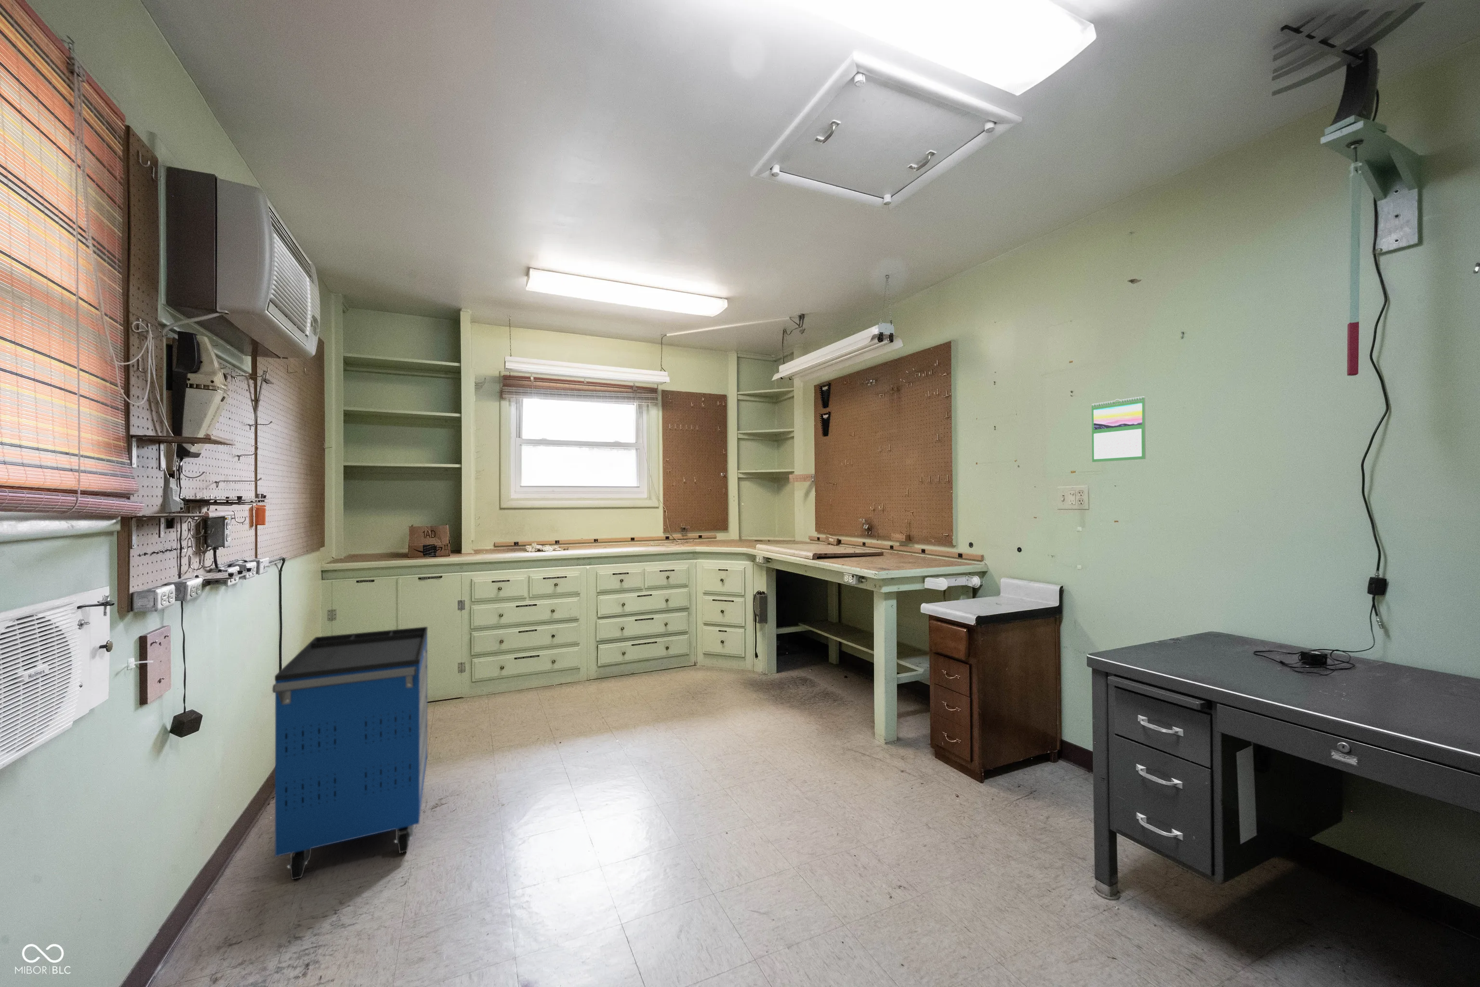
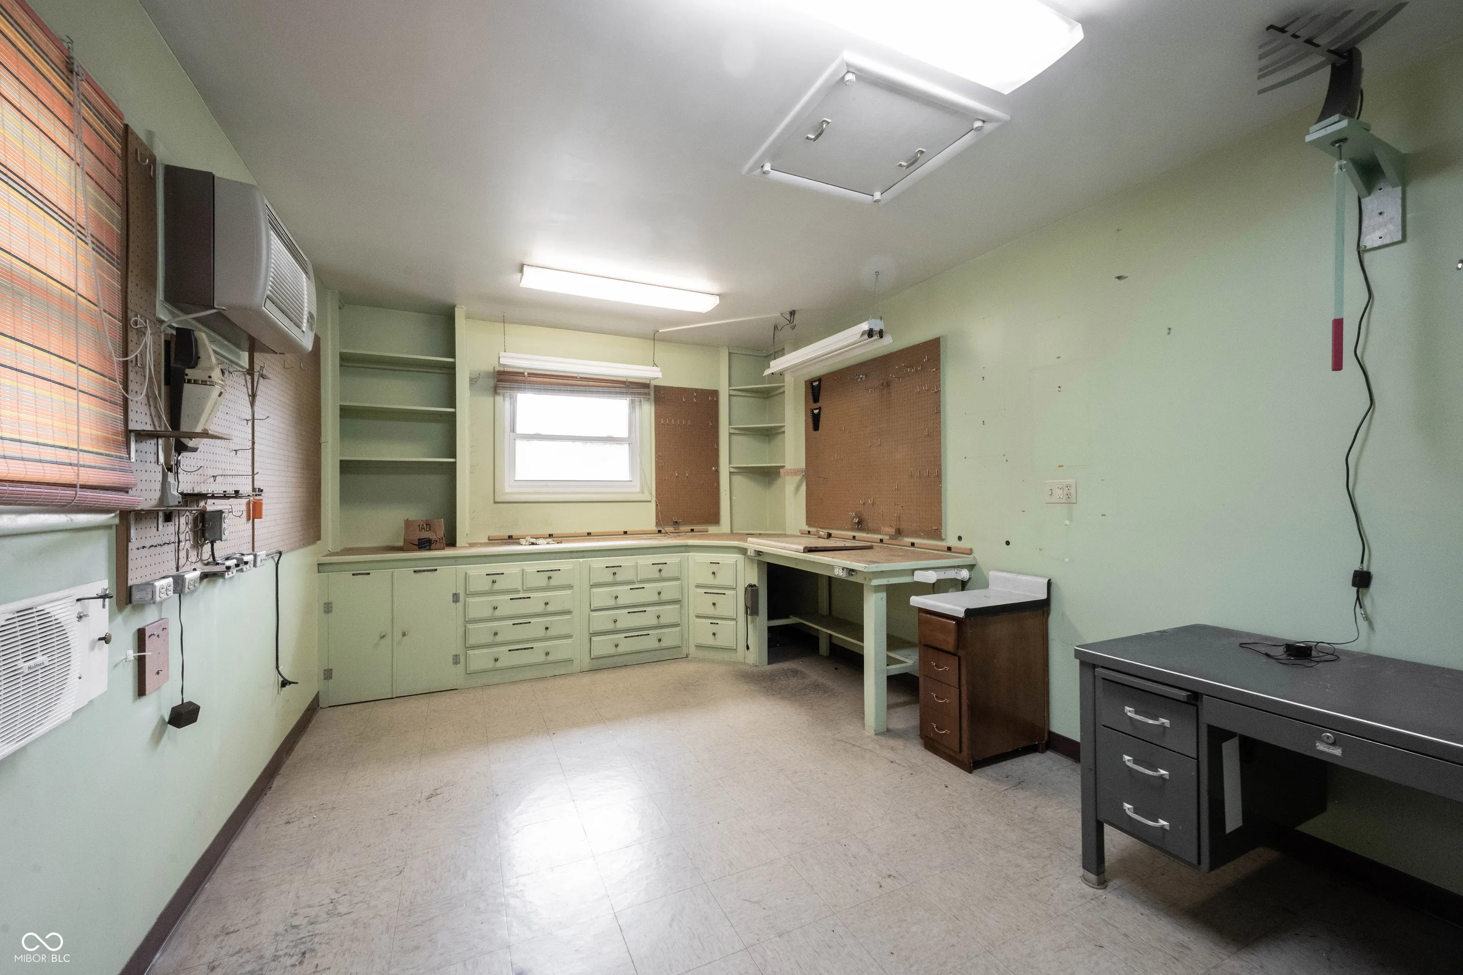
- storage cabinet [272,626,428,880]
- calendar [1091,395,1146,463]
